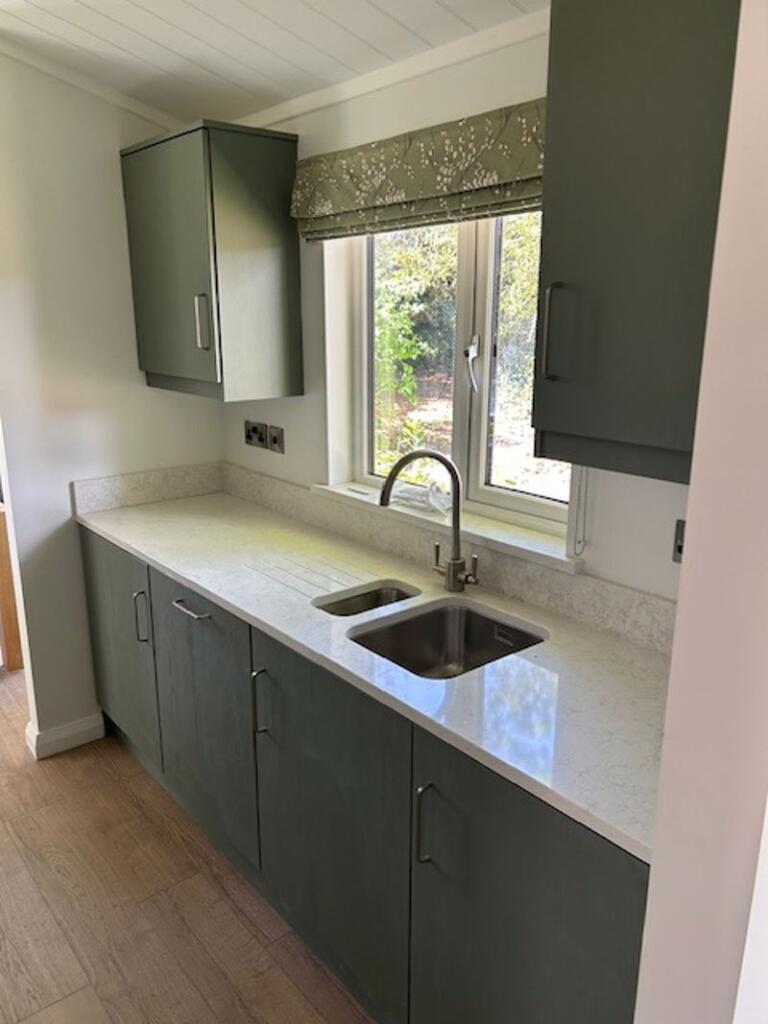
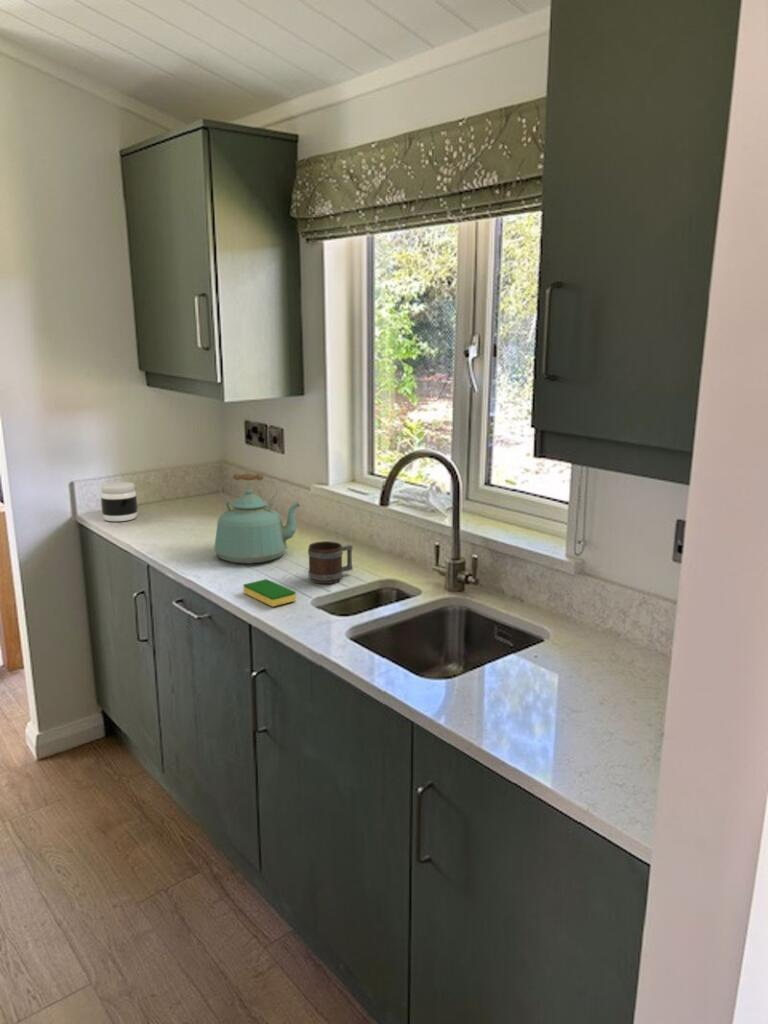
+ mug [307,540,354,585]
+ dish sponge [243,578,297,607]
+ jar [100,481,138,522]
+ kettle [213,472,301,564]
